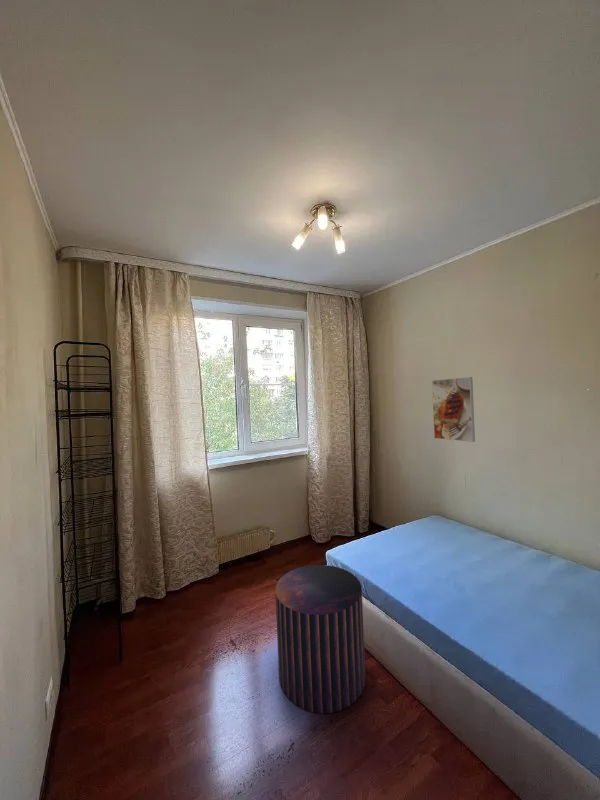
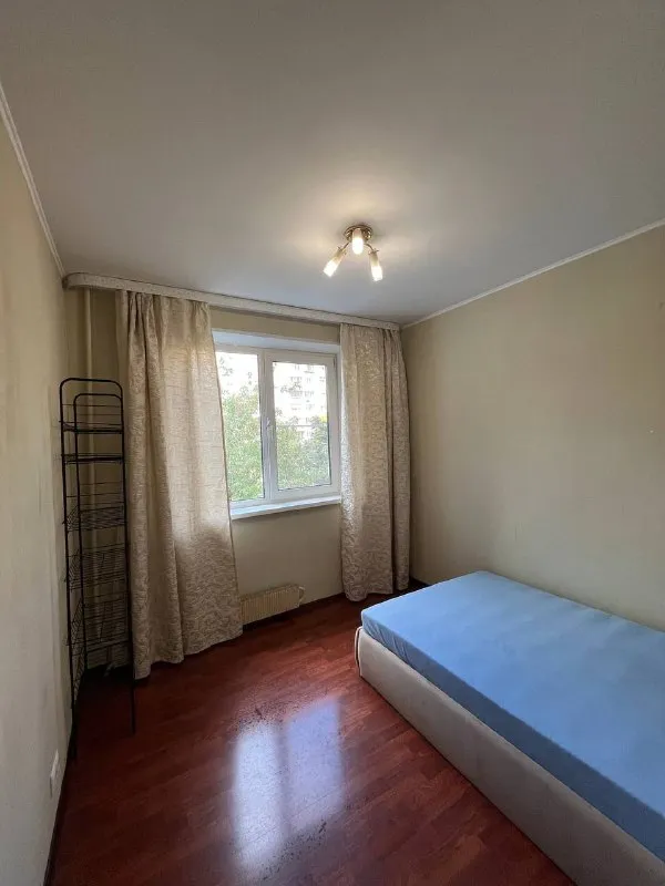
- pouf [274,564,367,715]
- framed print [431,376,476,443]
